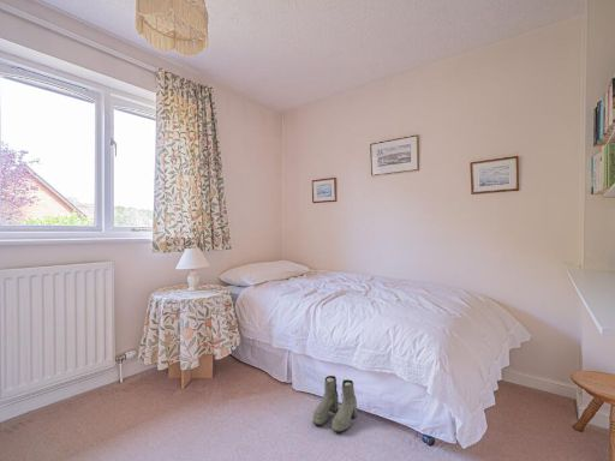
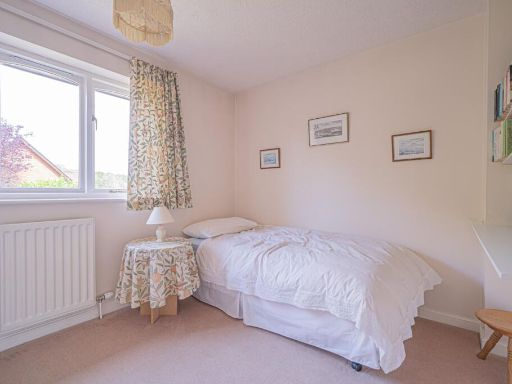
- boots [311,375,358,433]
